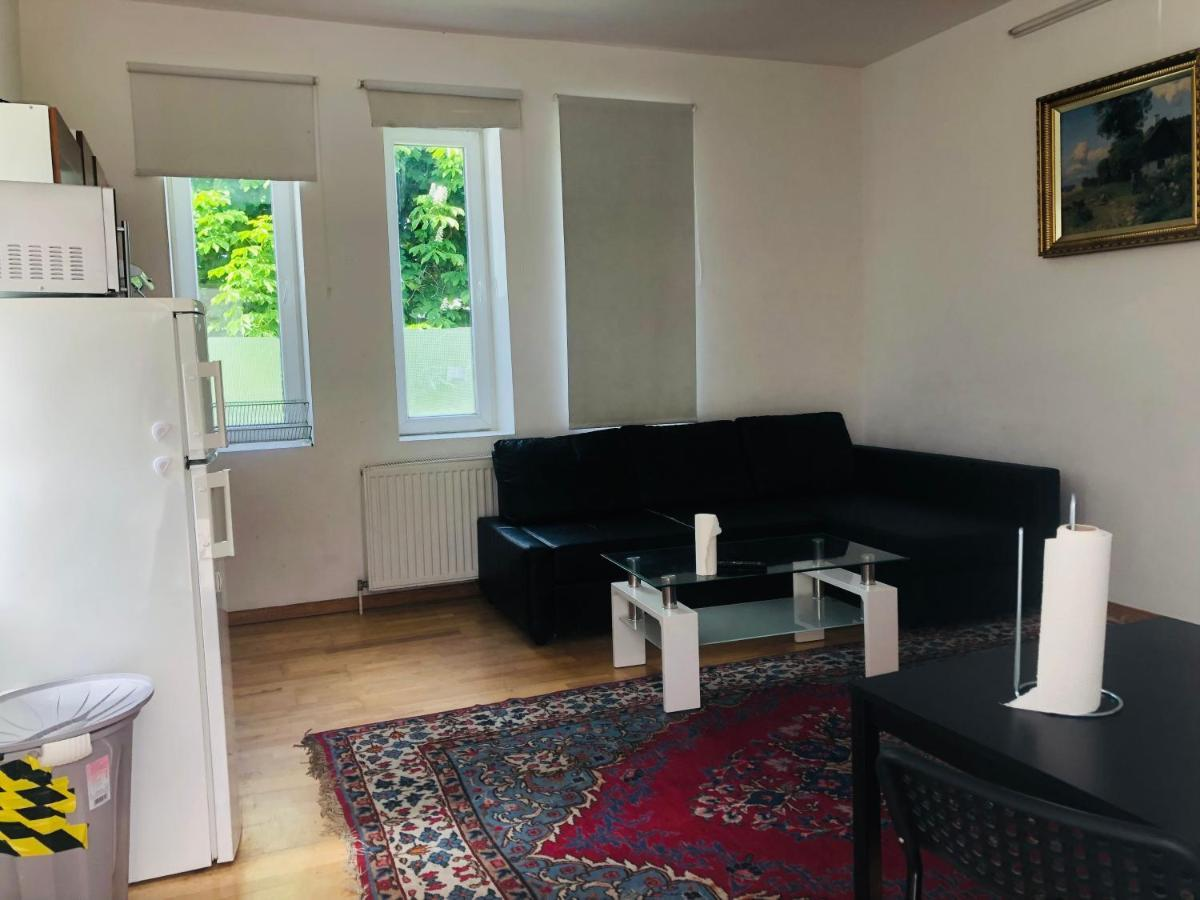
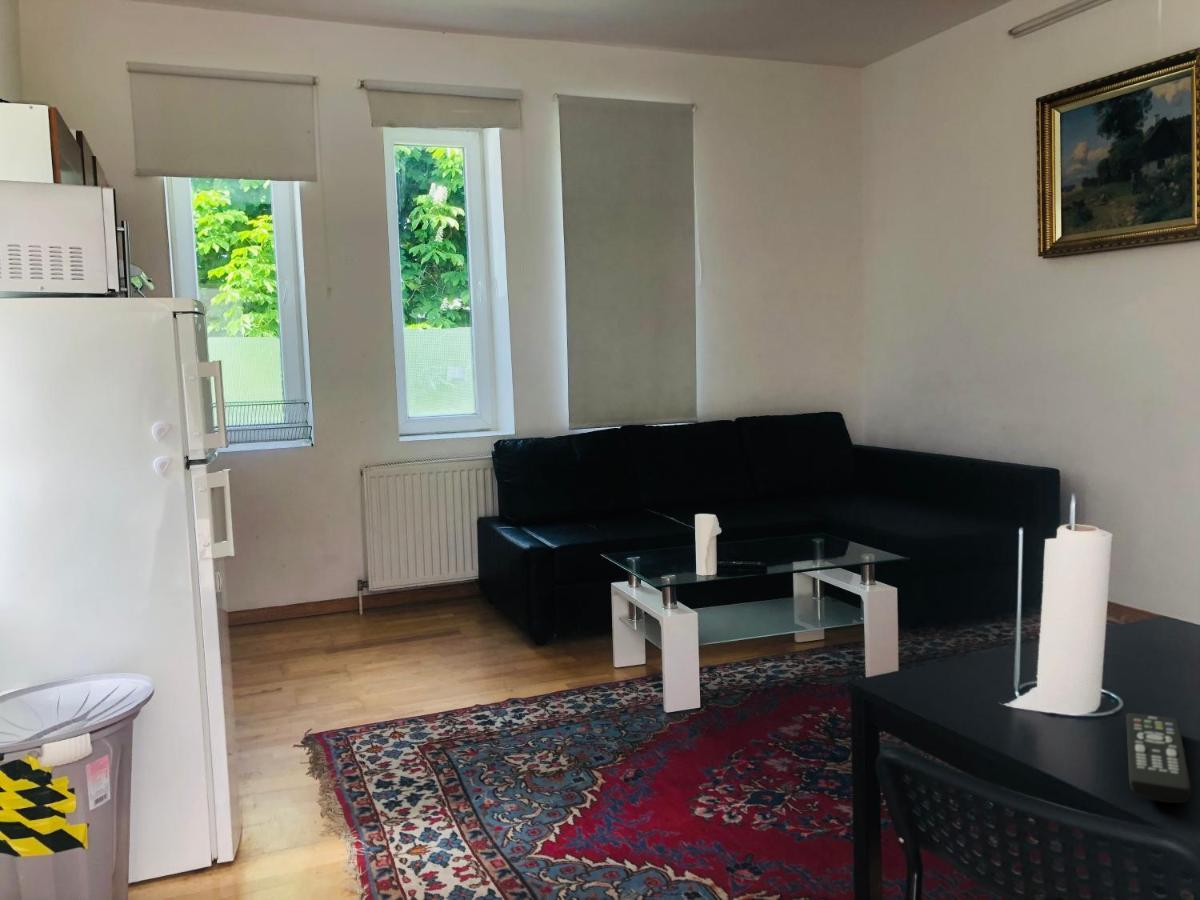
+ remote control [1125,712,1192,804]
